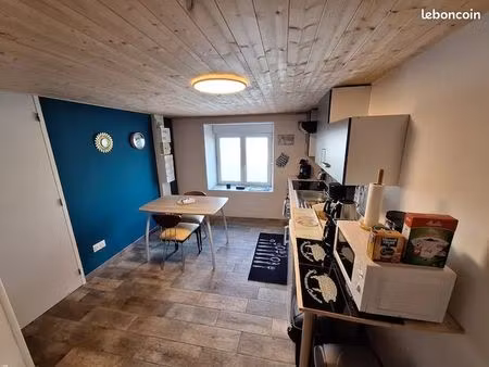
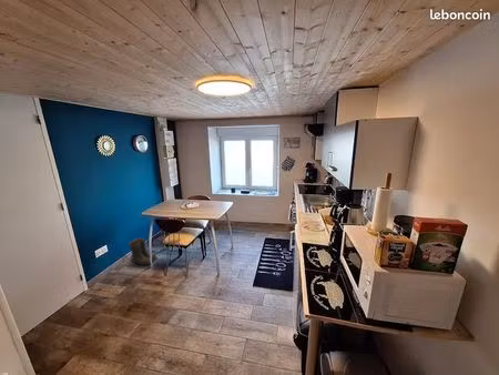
+ boots [128,237,159,266]
